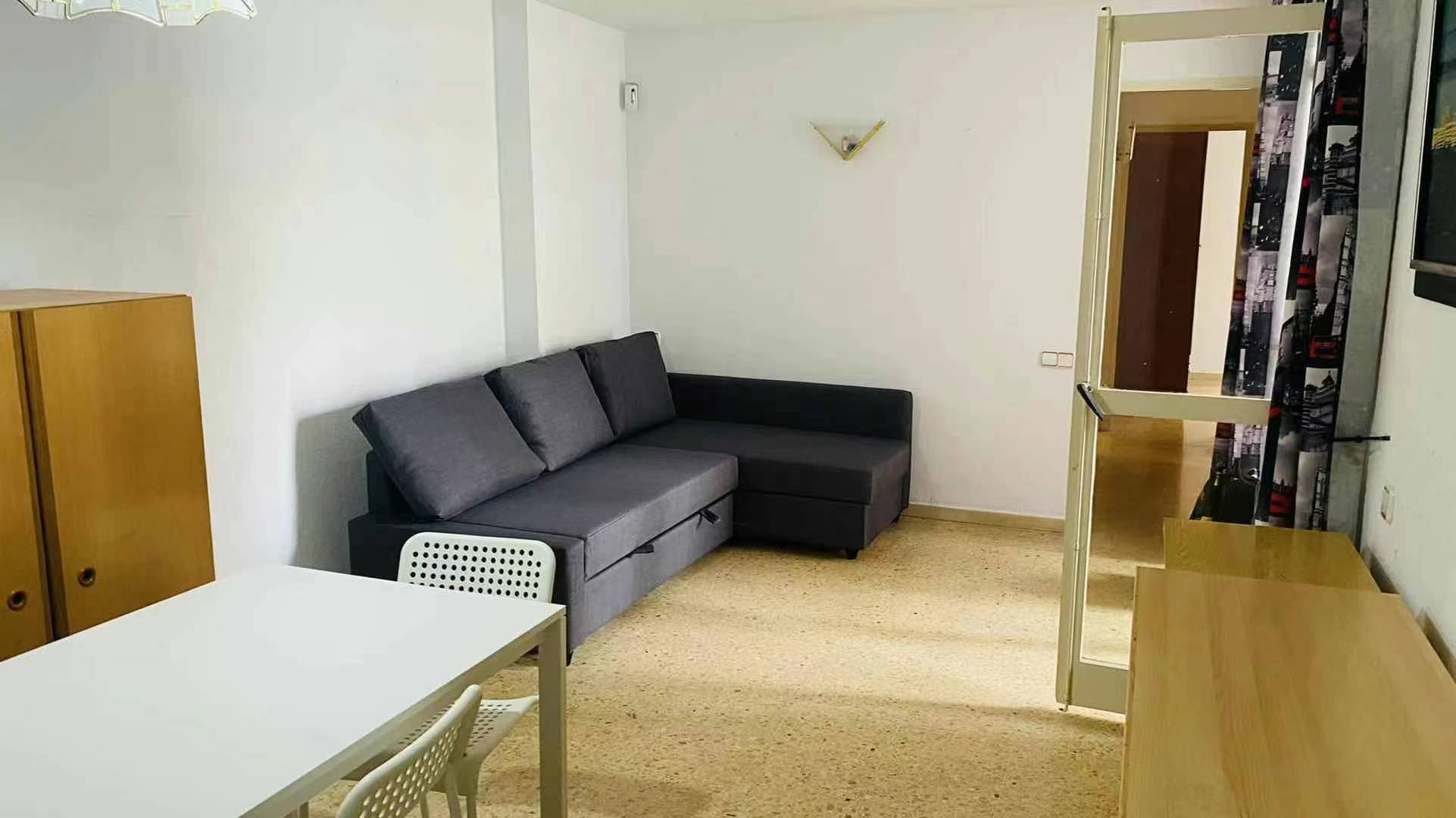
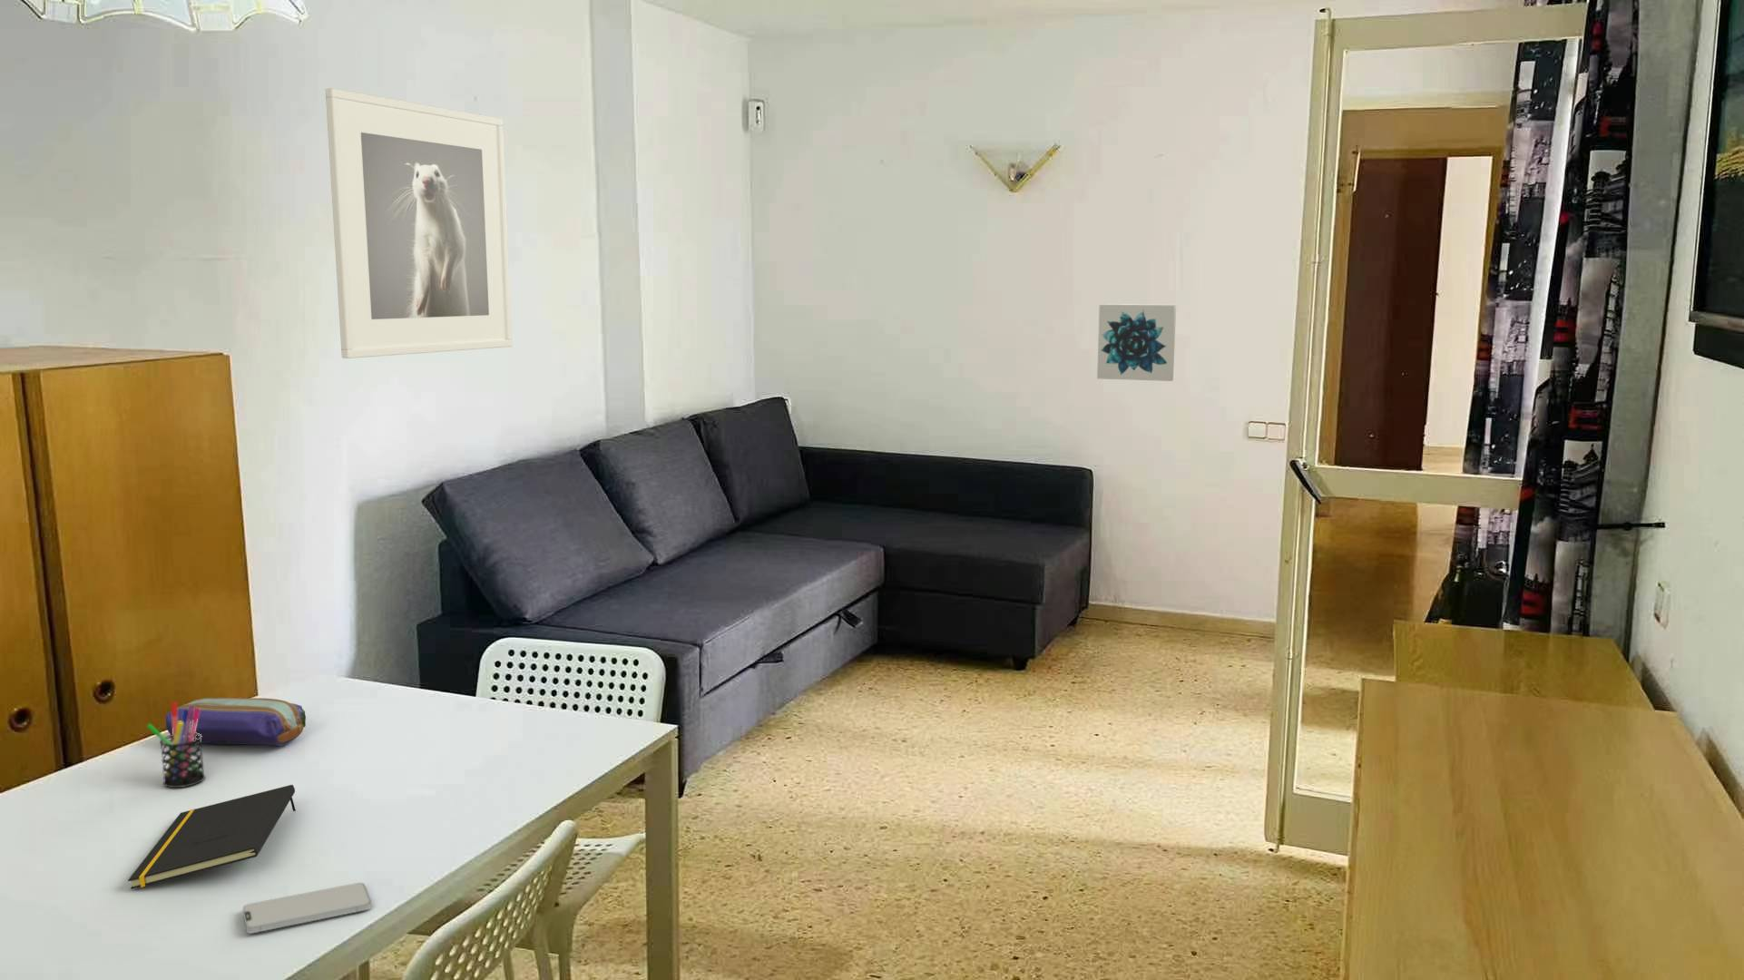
+ notepad [127,784,297,890]
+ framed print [325,87,513,359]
+ wall art [1096,303,1177,382]
+ pencil case [165,697,307,746]
+ smartphone [242,882,373,933]
+ pen holder [145,701,206,788]
